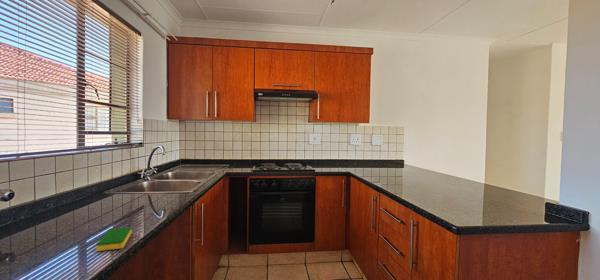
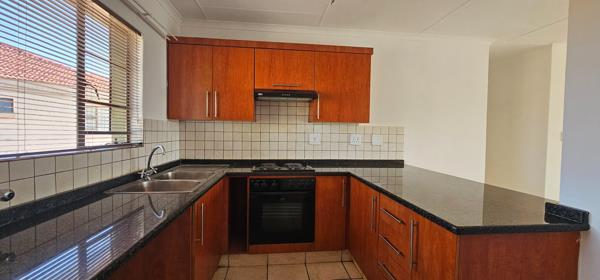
- dish sponge [95,226,133,252]
